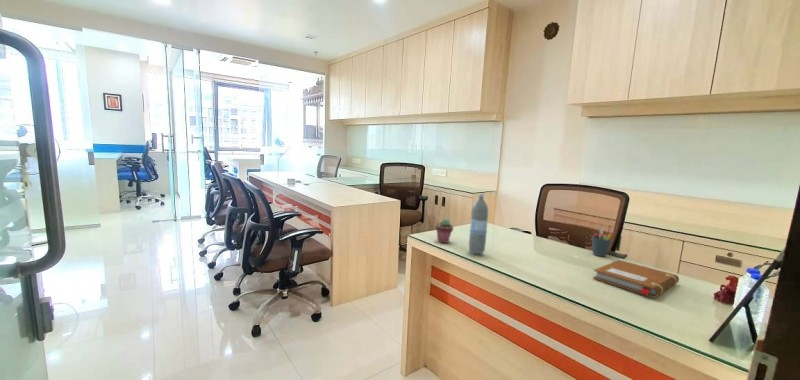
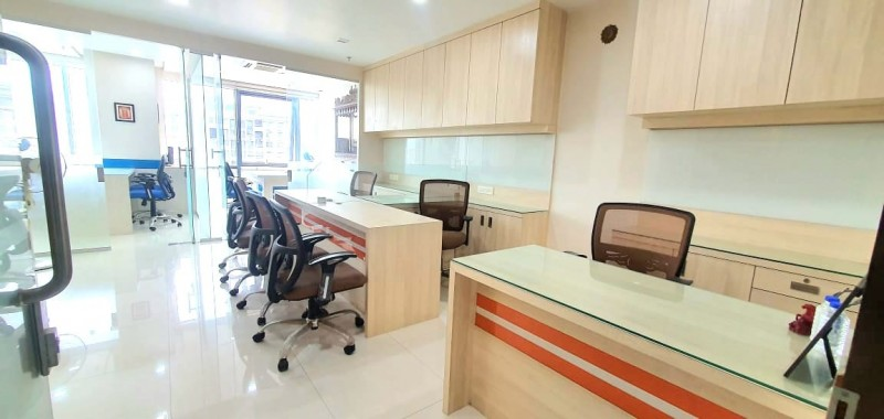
- pen holder [591,226,614,258]
- water bottle [468,193,489,256]
- potted succulent [434,218,454,244]
- notebook [592,259,680,299]
